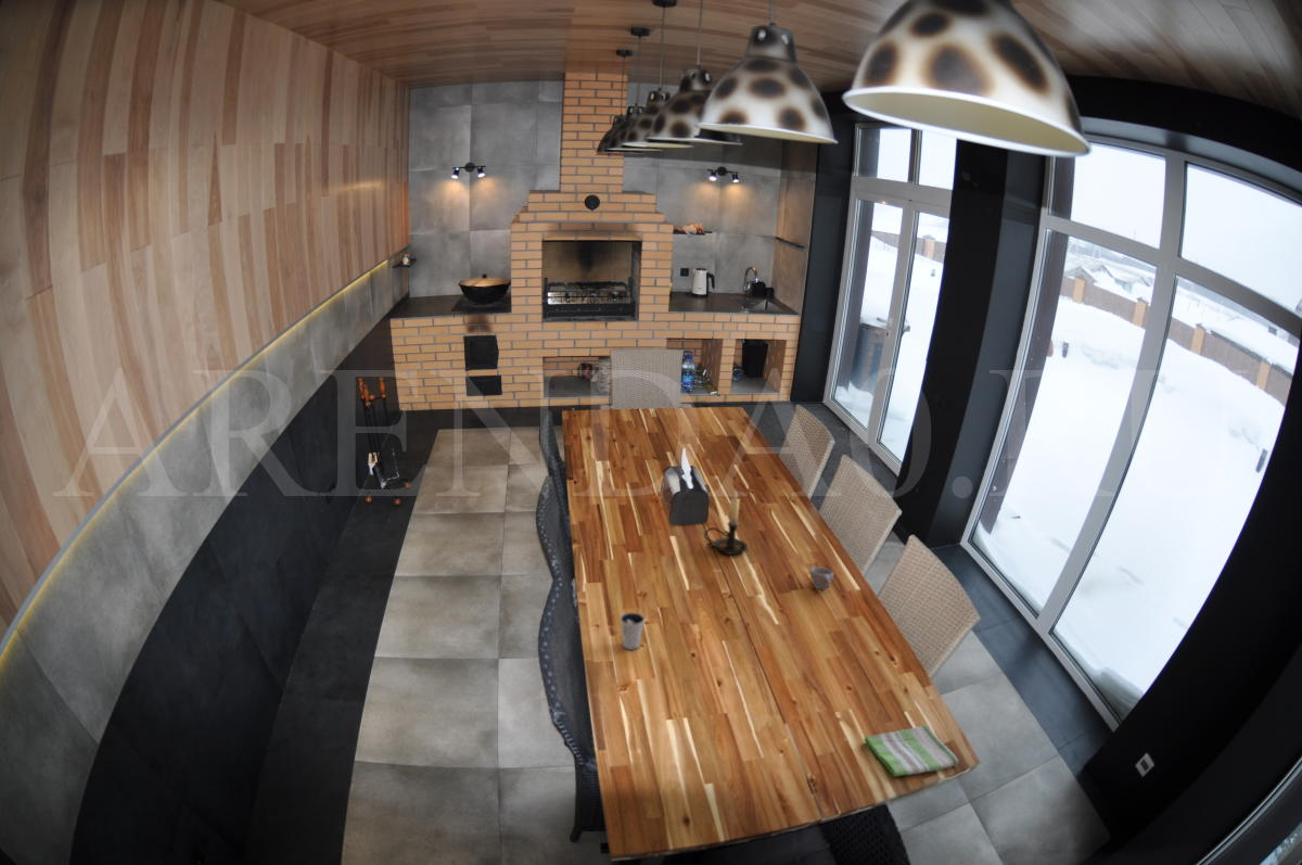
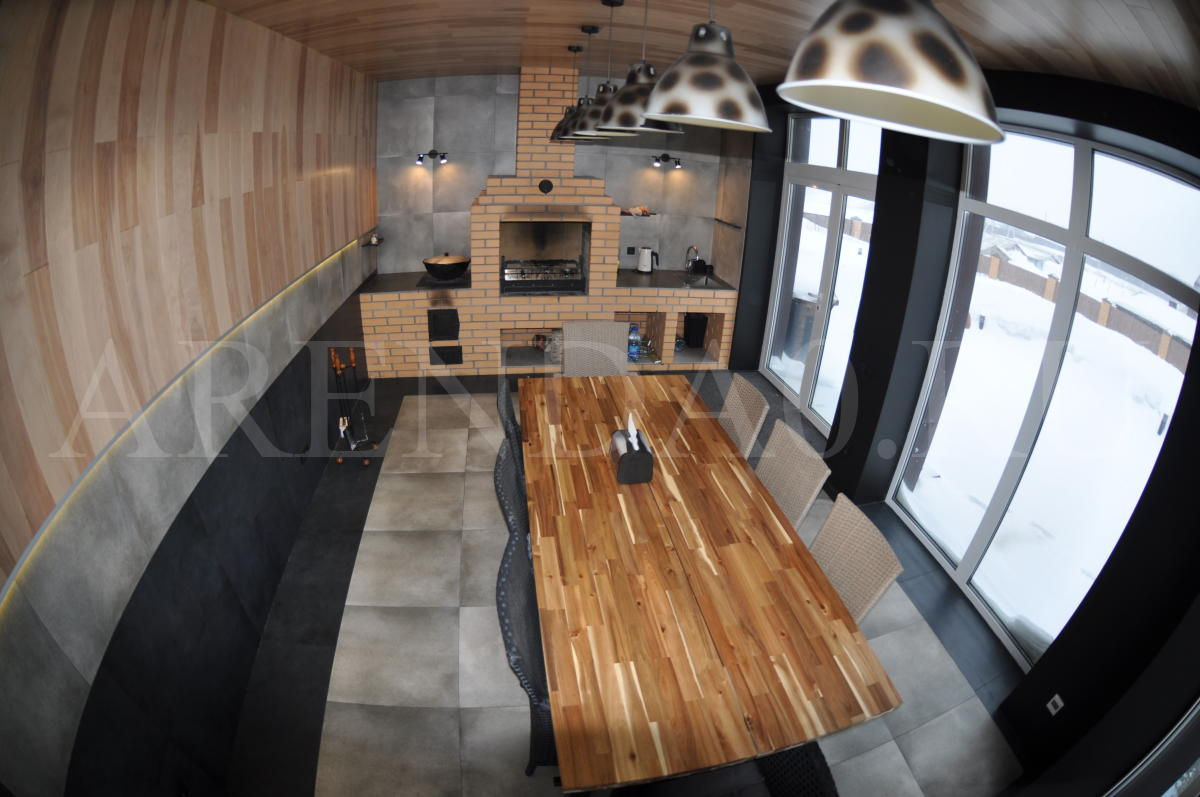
- dixie cup [620,611,646,651]
- candle holder [703,488,749,556]
- cup [809,565,834,591]
- dish towel [863,724,959,778]
